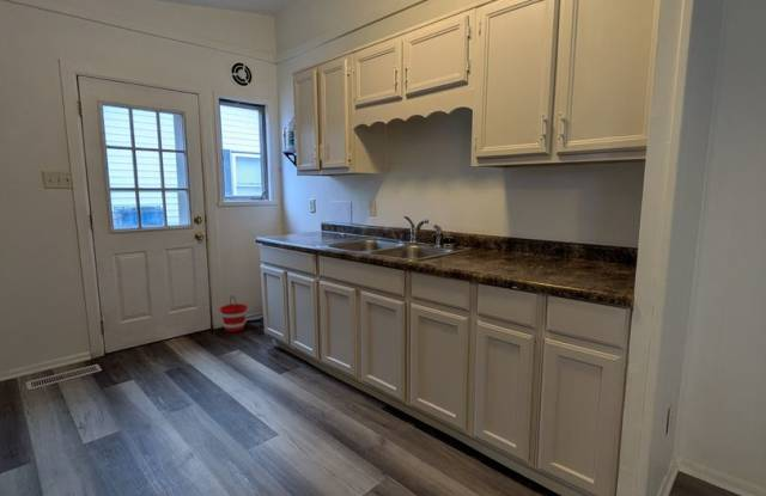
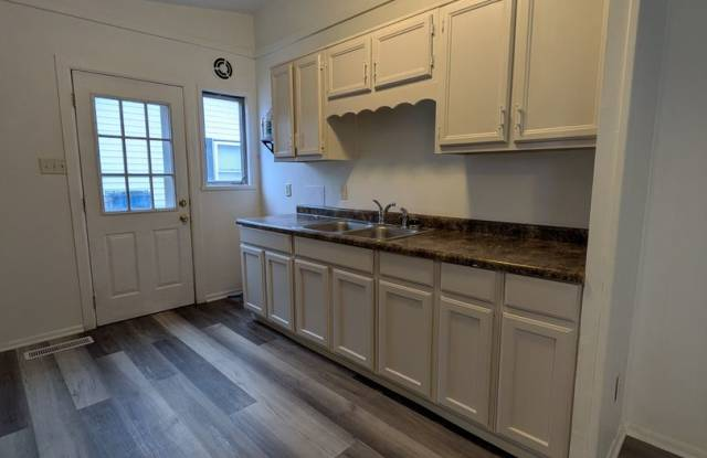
- bucket [218,294,249,333]
